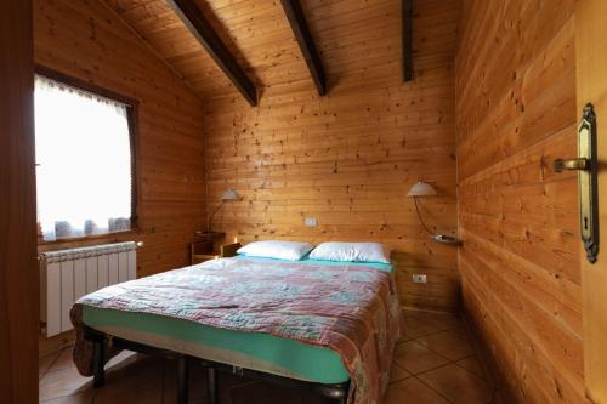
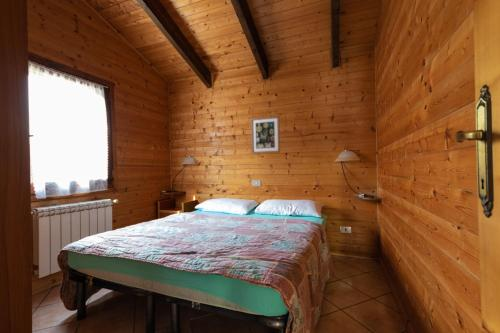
+ wall art [250,115,281,155]
